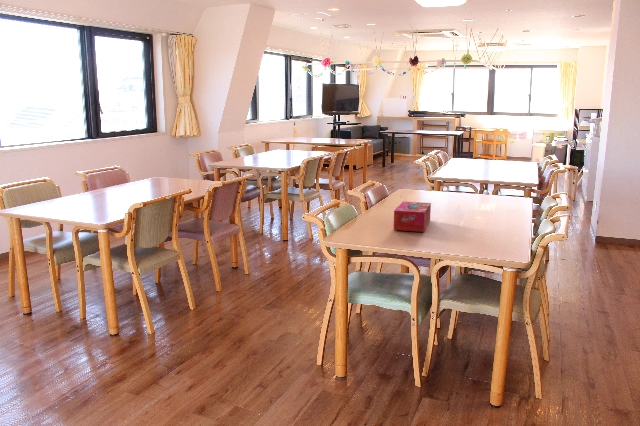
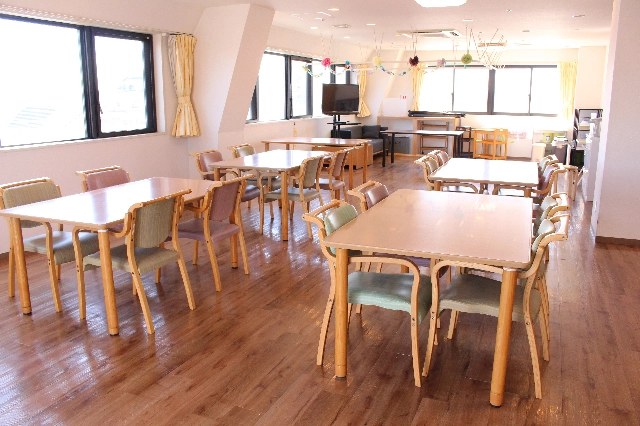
- tissue box [393,201,432,233]
